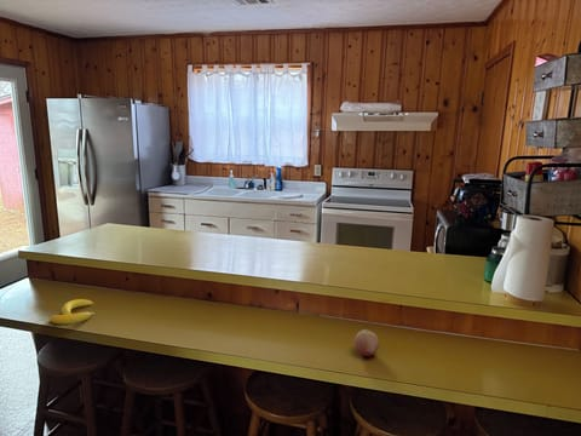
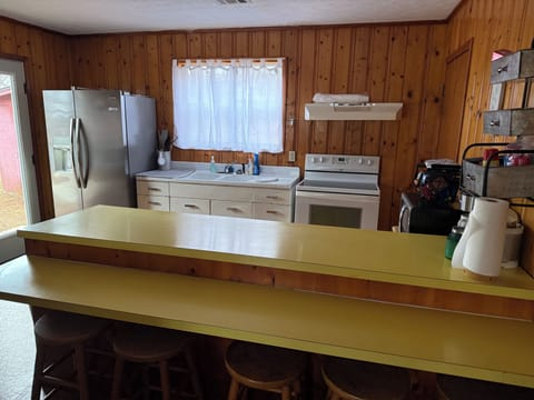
- banana [48,298,96,325]
- fruit [353,328,380,357]
